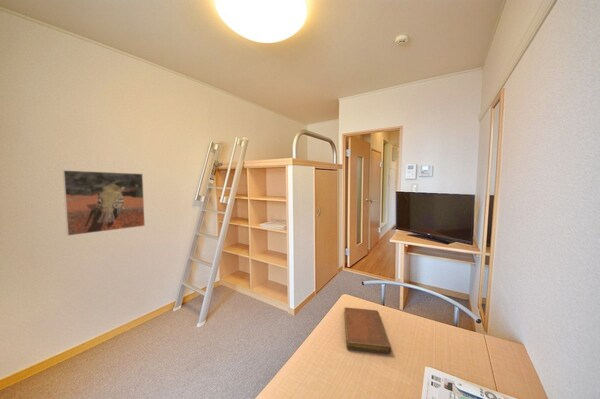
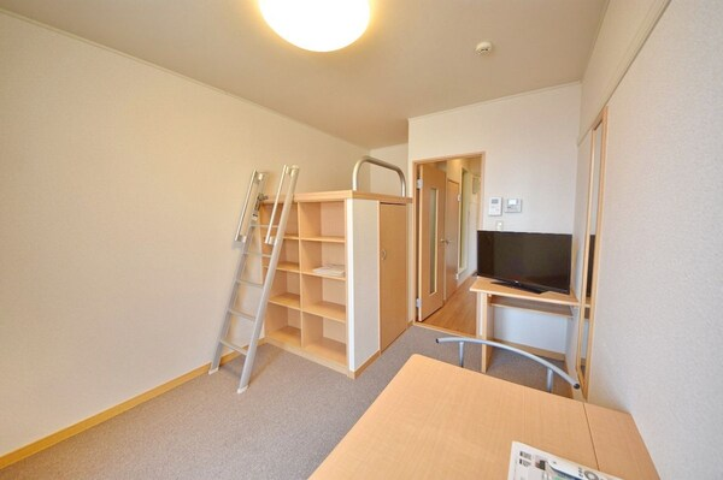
- notebook [343,307,392,354]
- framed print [62,169,146,237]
